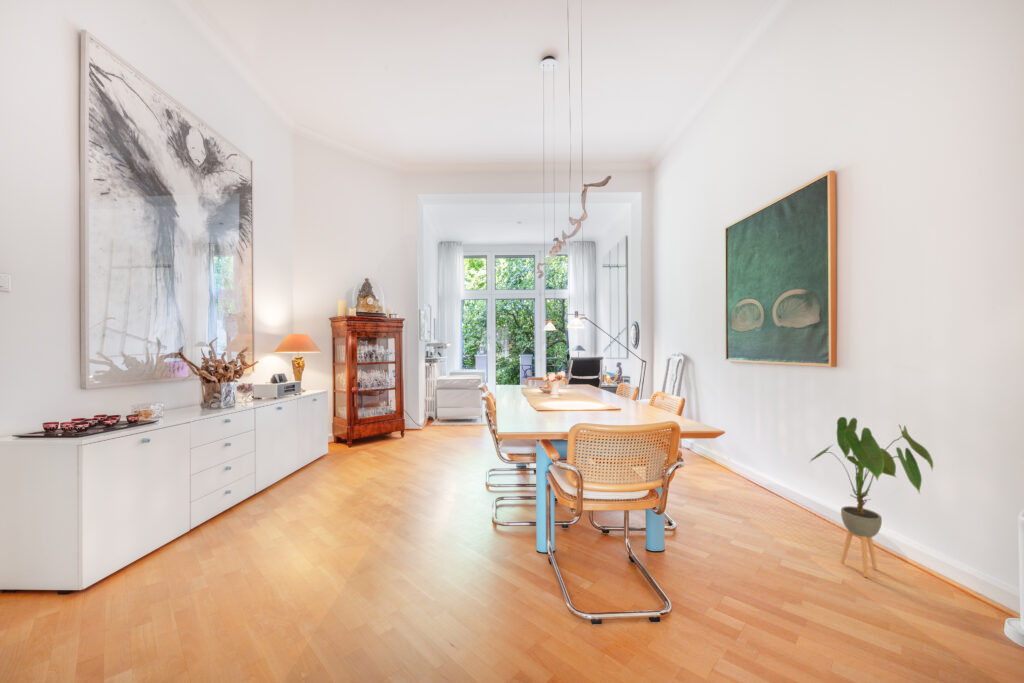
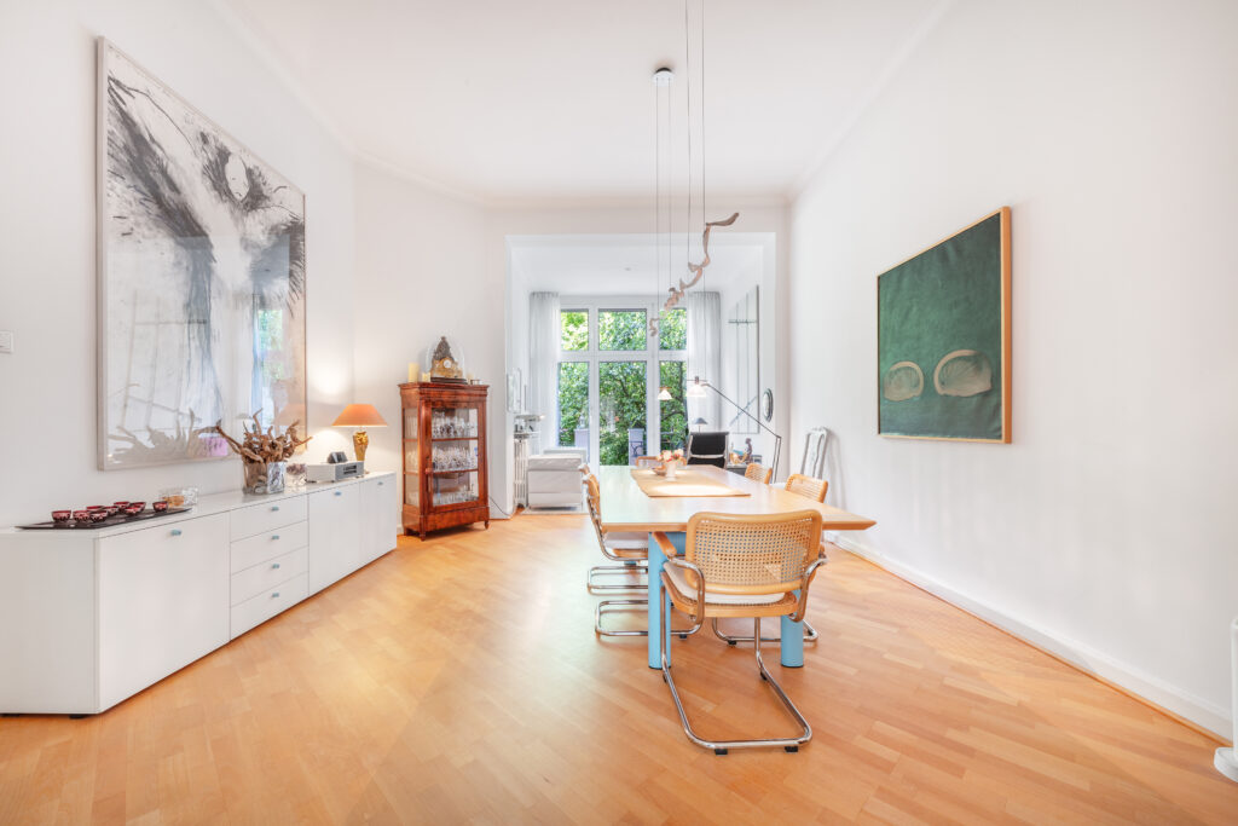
- house plant [807,416,934,578]
